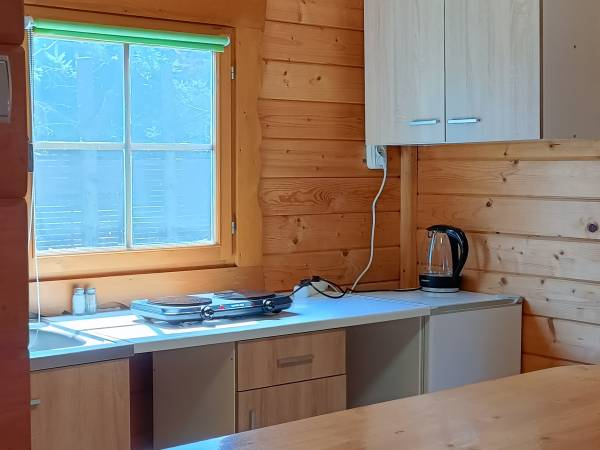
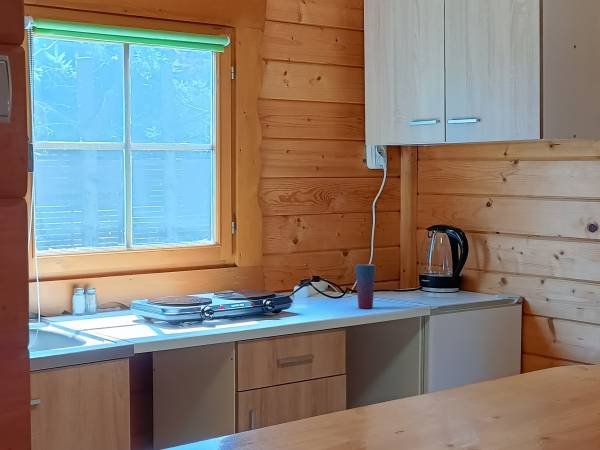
+ cup [355,263,376,309]
